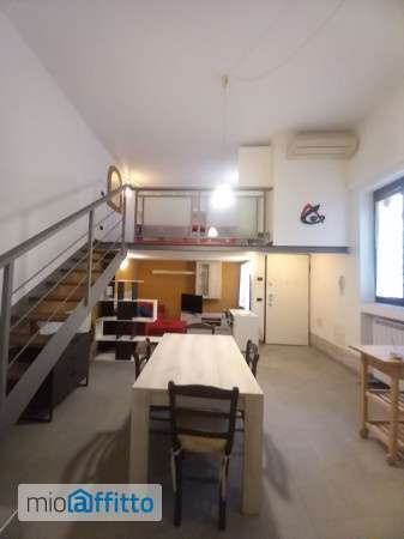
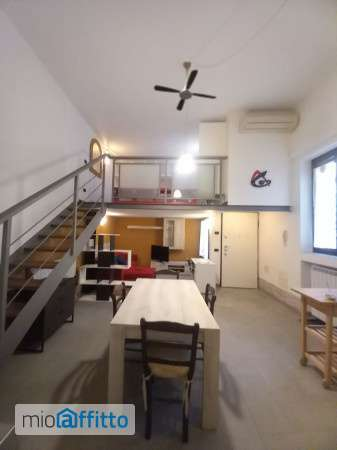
+ ceiling fan [153,60,218,112]
